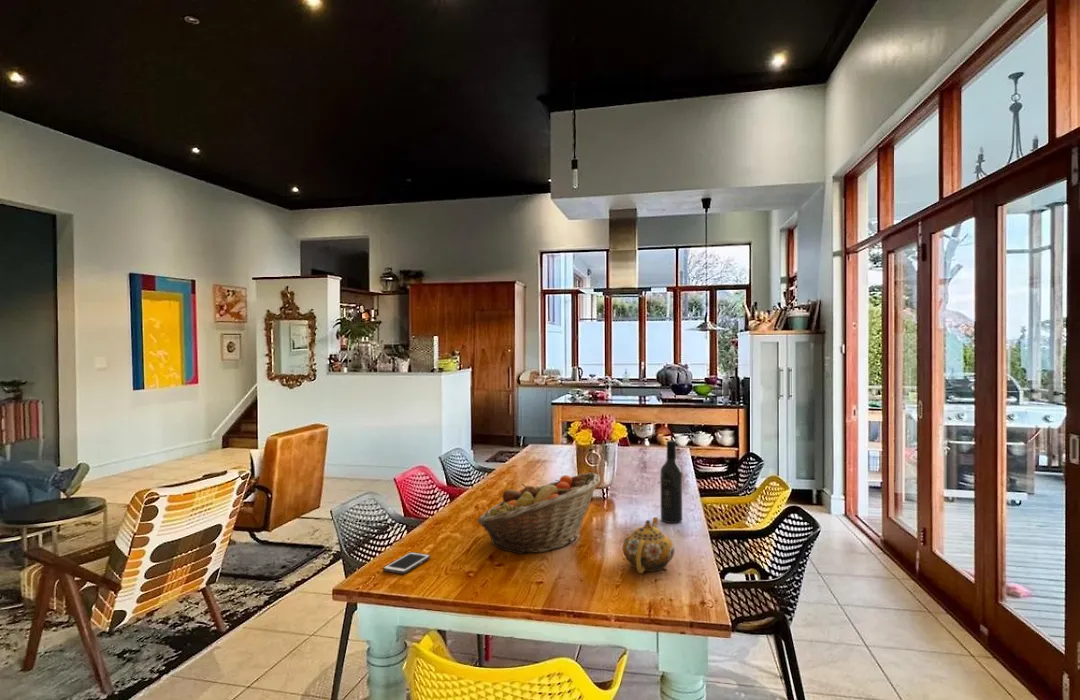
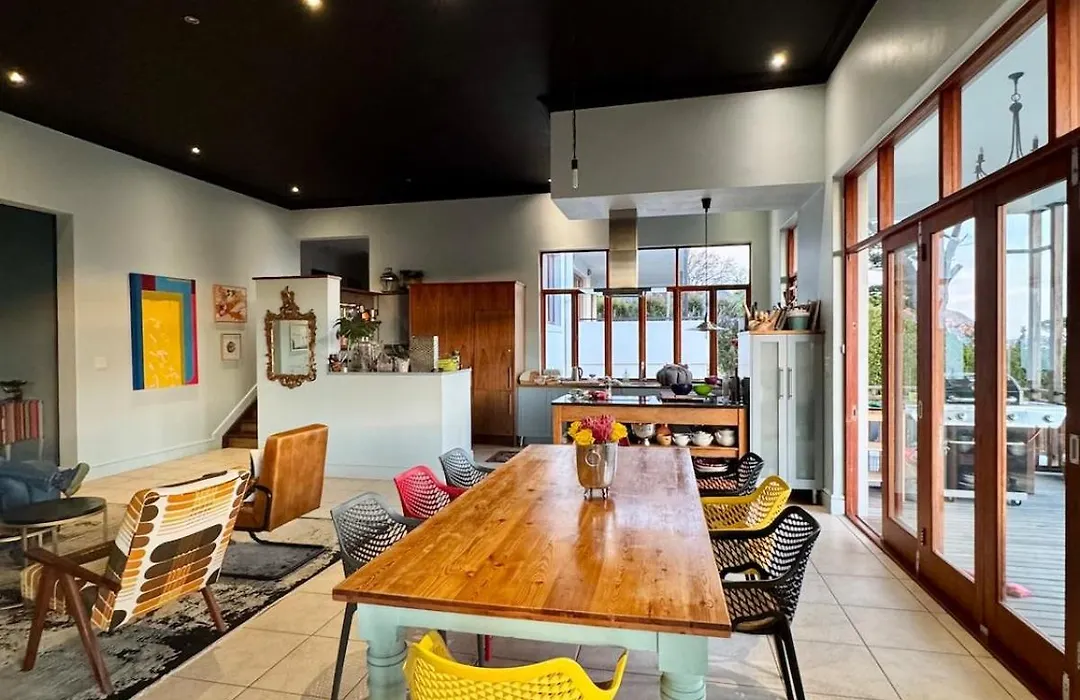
- wine bottle [659,439,683,524]
- fruit basket [476,472,601,555]
- teapot [622,516,675,574]
- cell phone [382,551,431,575]
